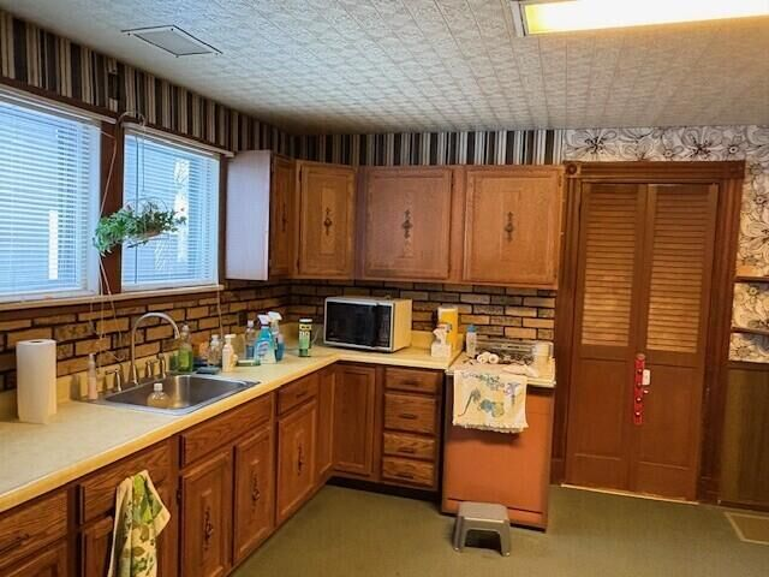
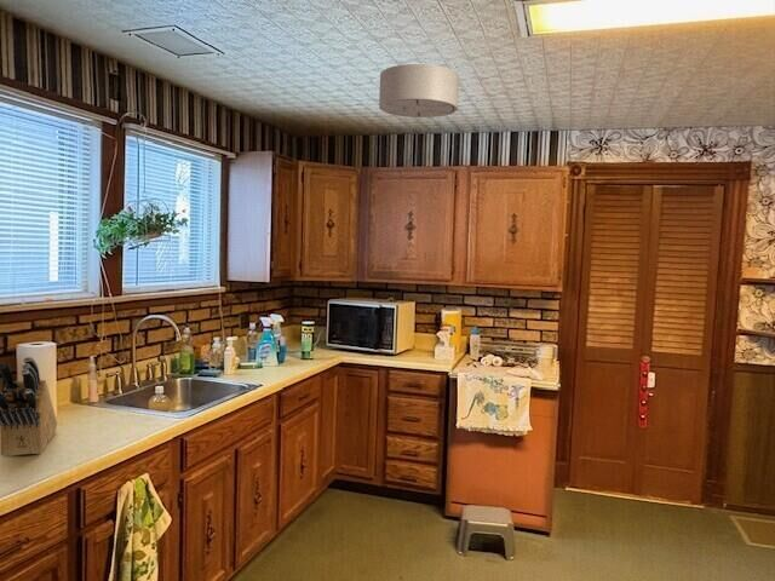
+ ceiling light [378,63,460,119]
+ knife block [0,356,58,458]
